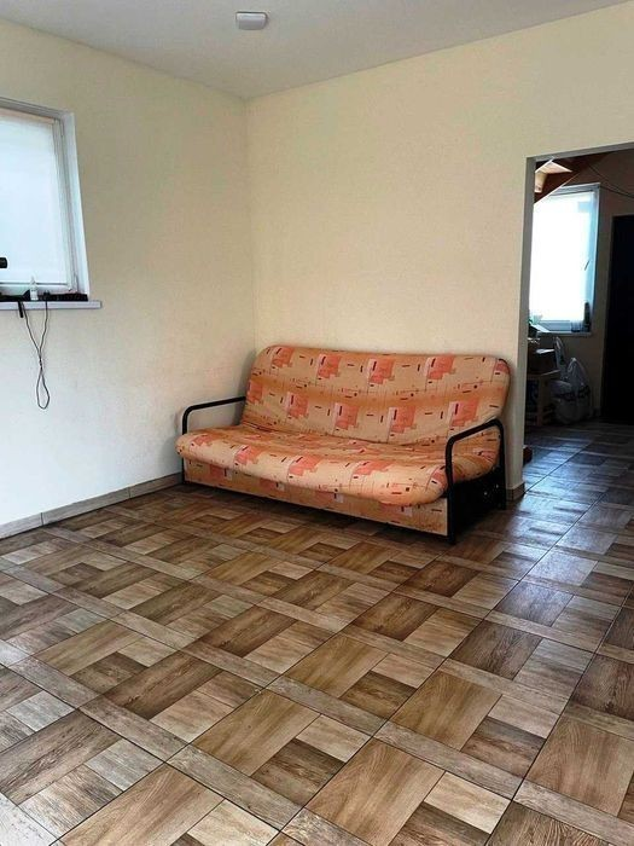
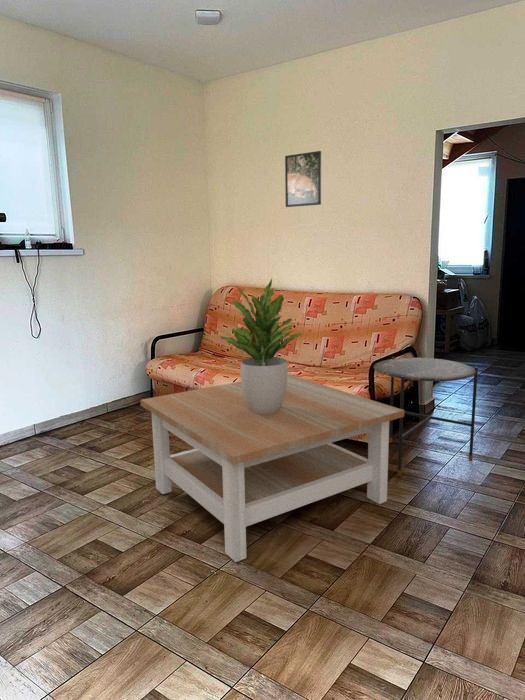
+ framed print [284,150,322,208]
+ side table [373,356,479,477]
+ coffee table [139,373,405,563]
+ potted plant [219,278,304,414]
